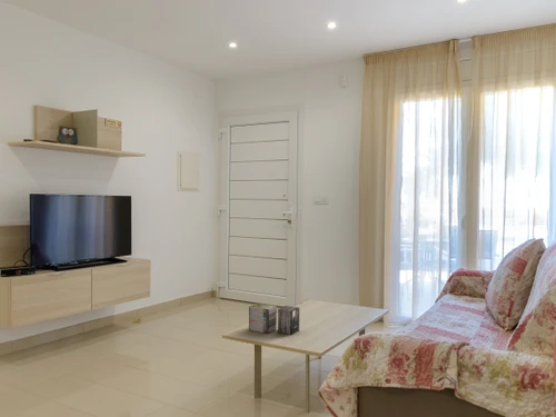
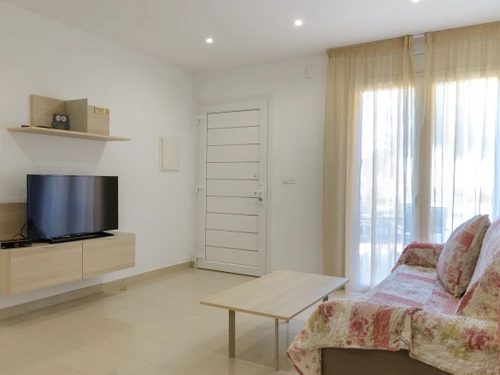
- magazine [248,302,300,336]
